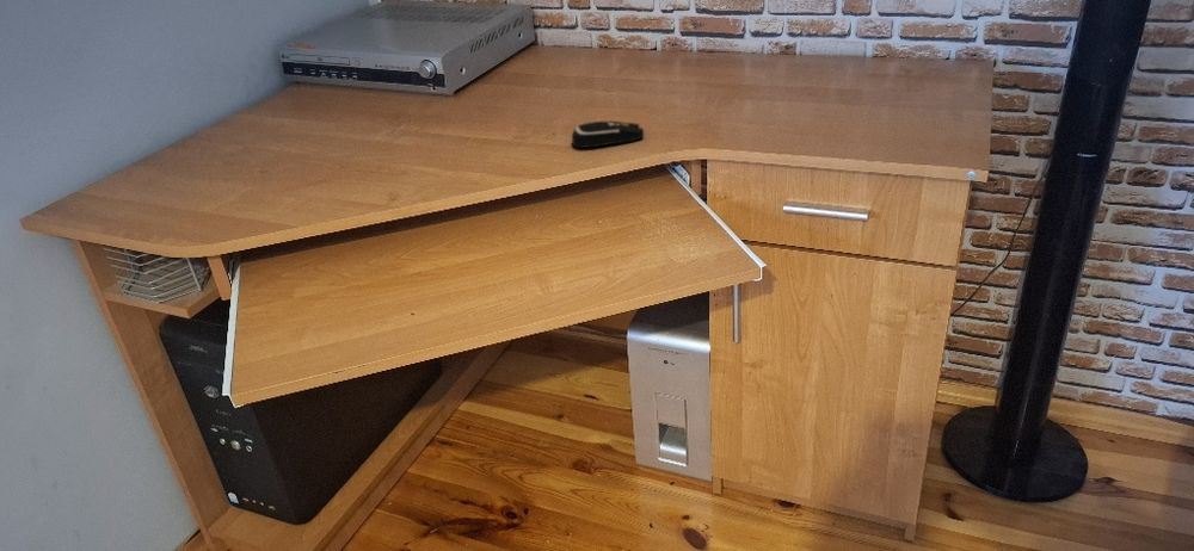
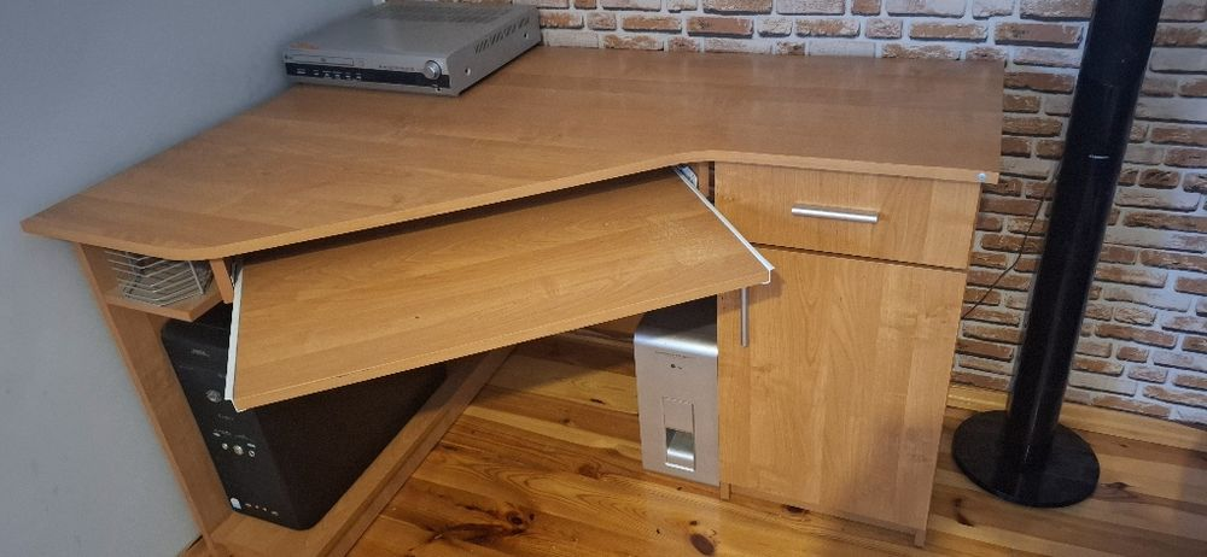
- computer mouse [571,119,645,149]
